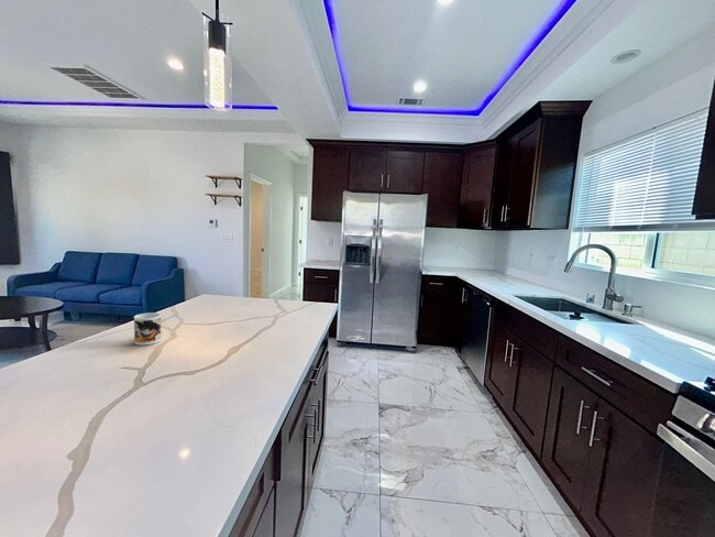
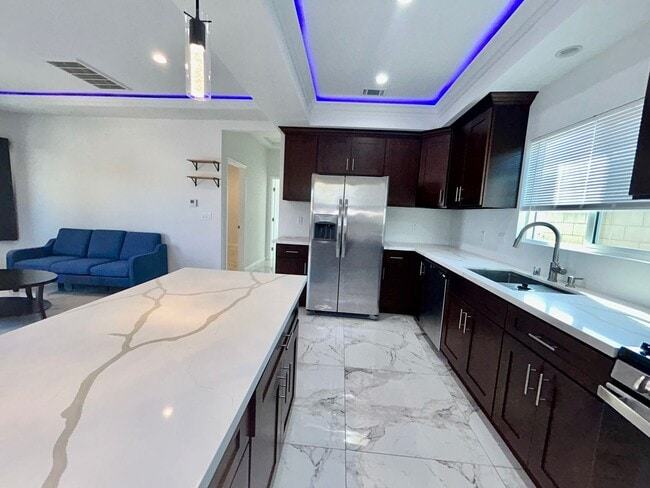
- mug [133,311,163,347]
